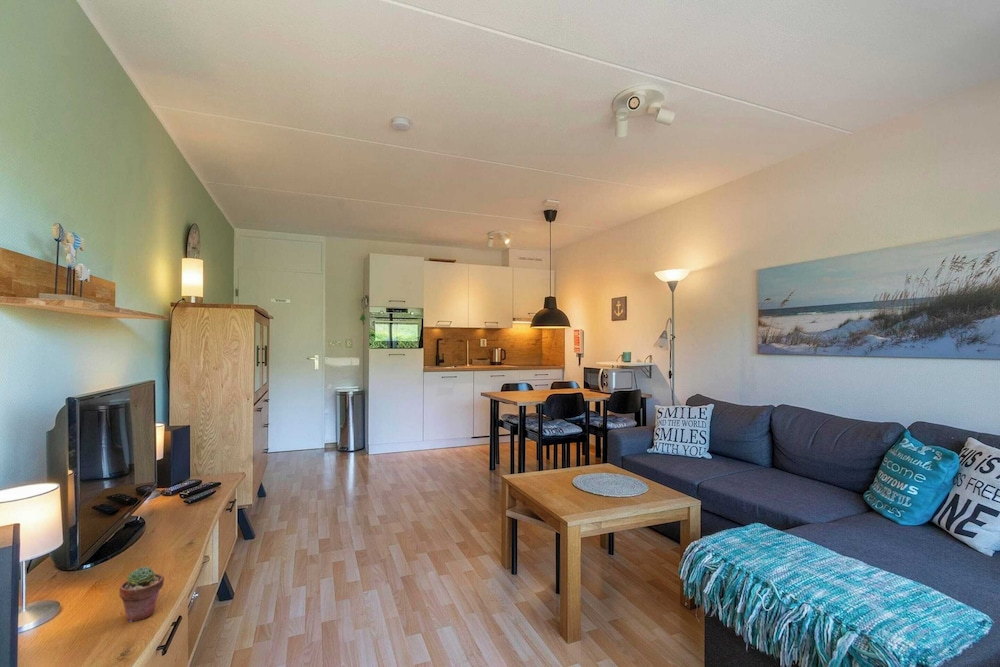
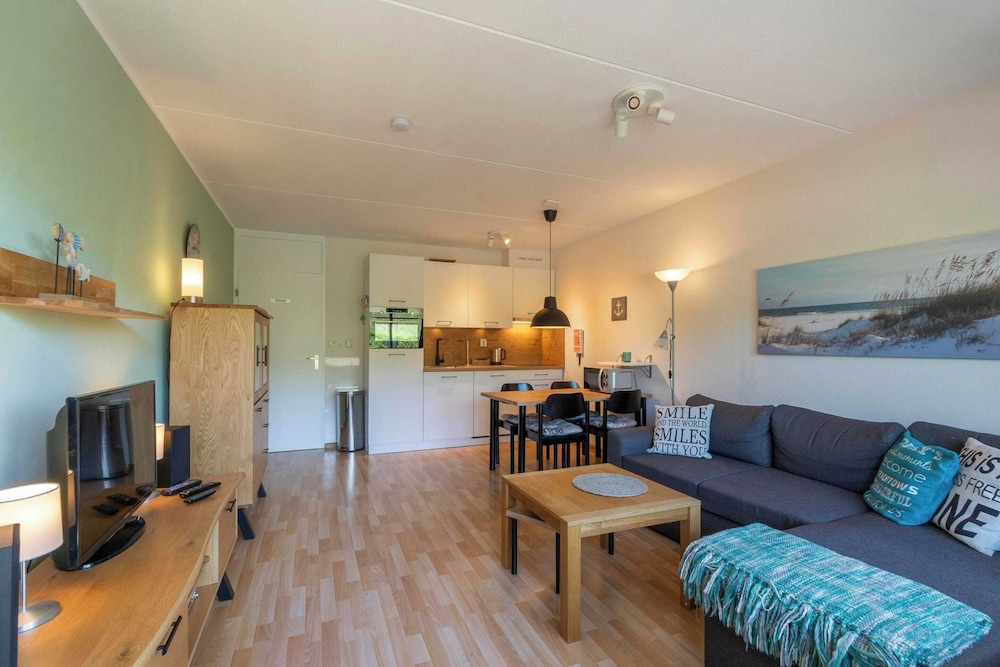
- potted succulent [119,565,165,623]
